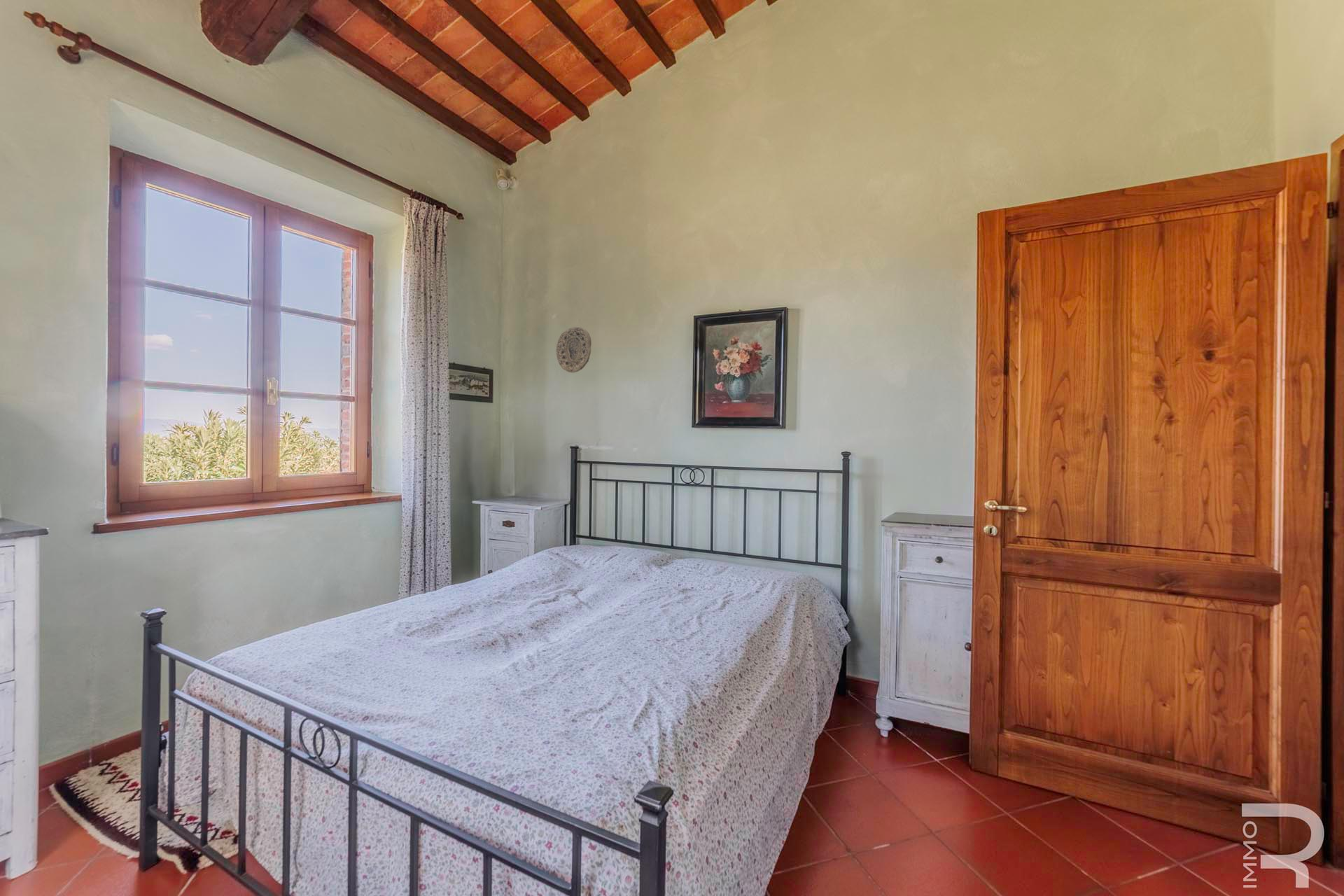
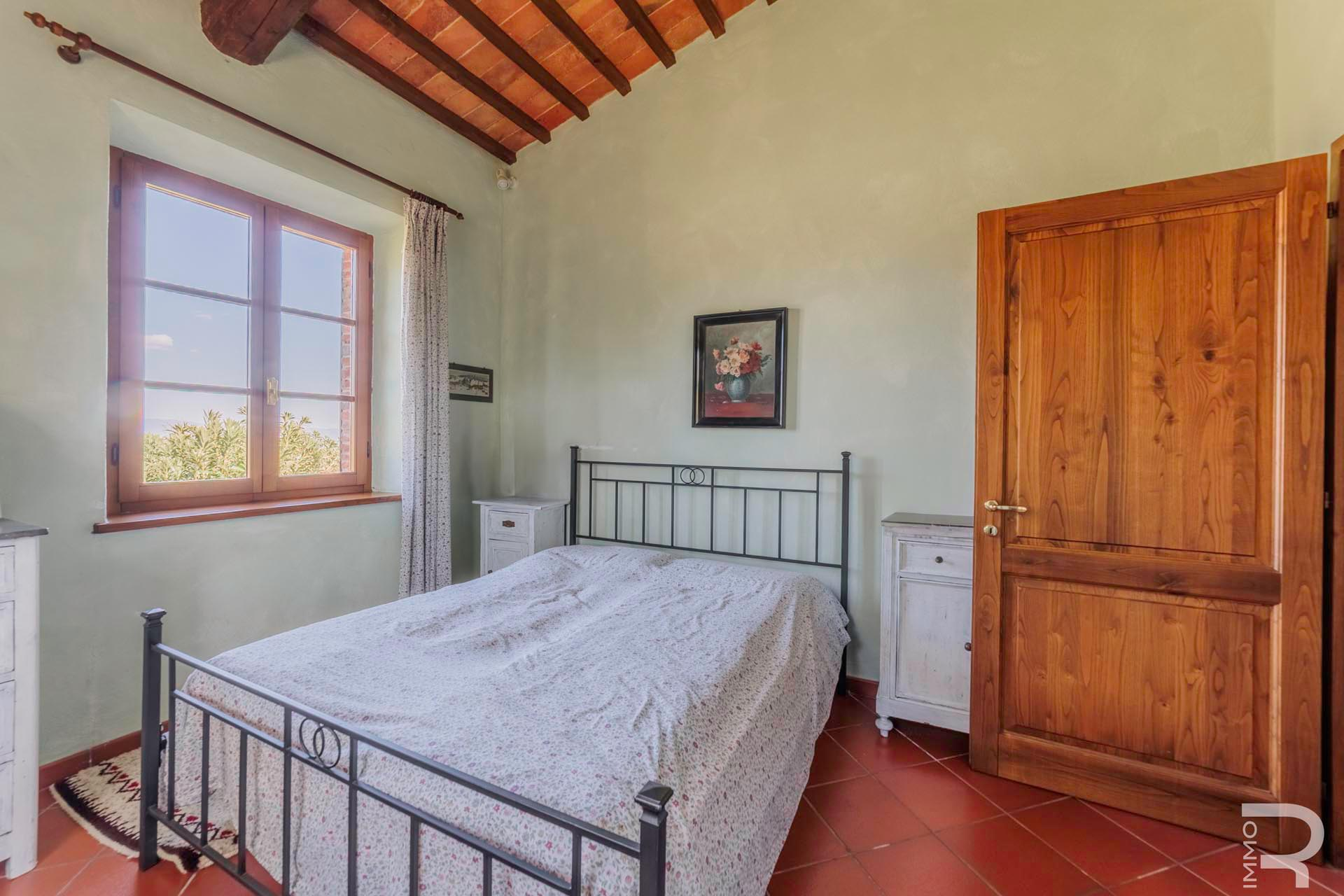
- decorative plate [555,326,592,373]
